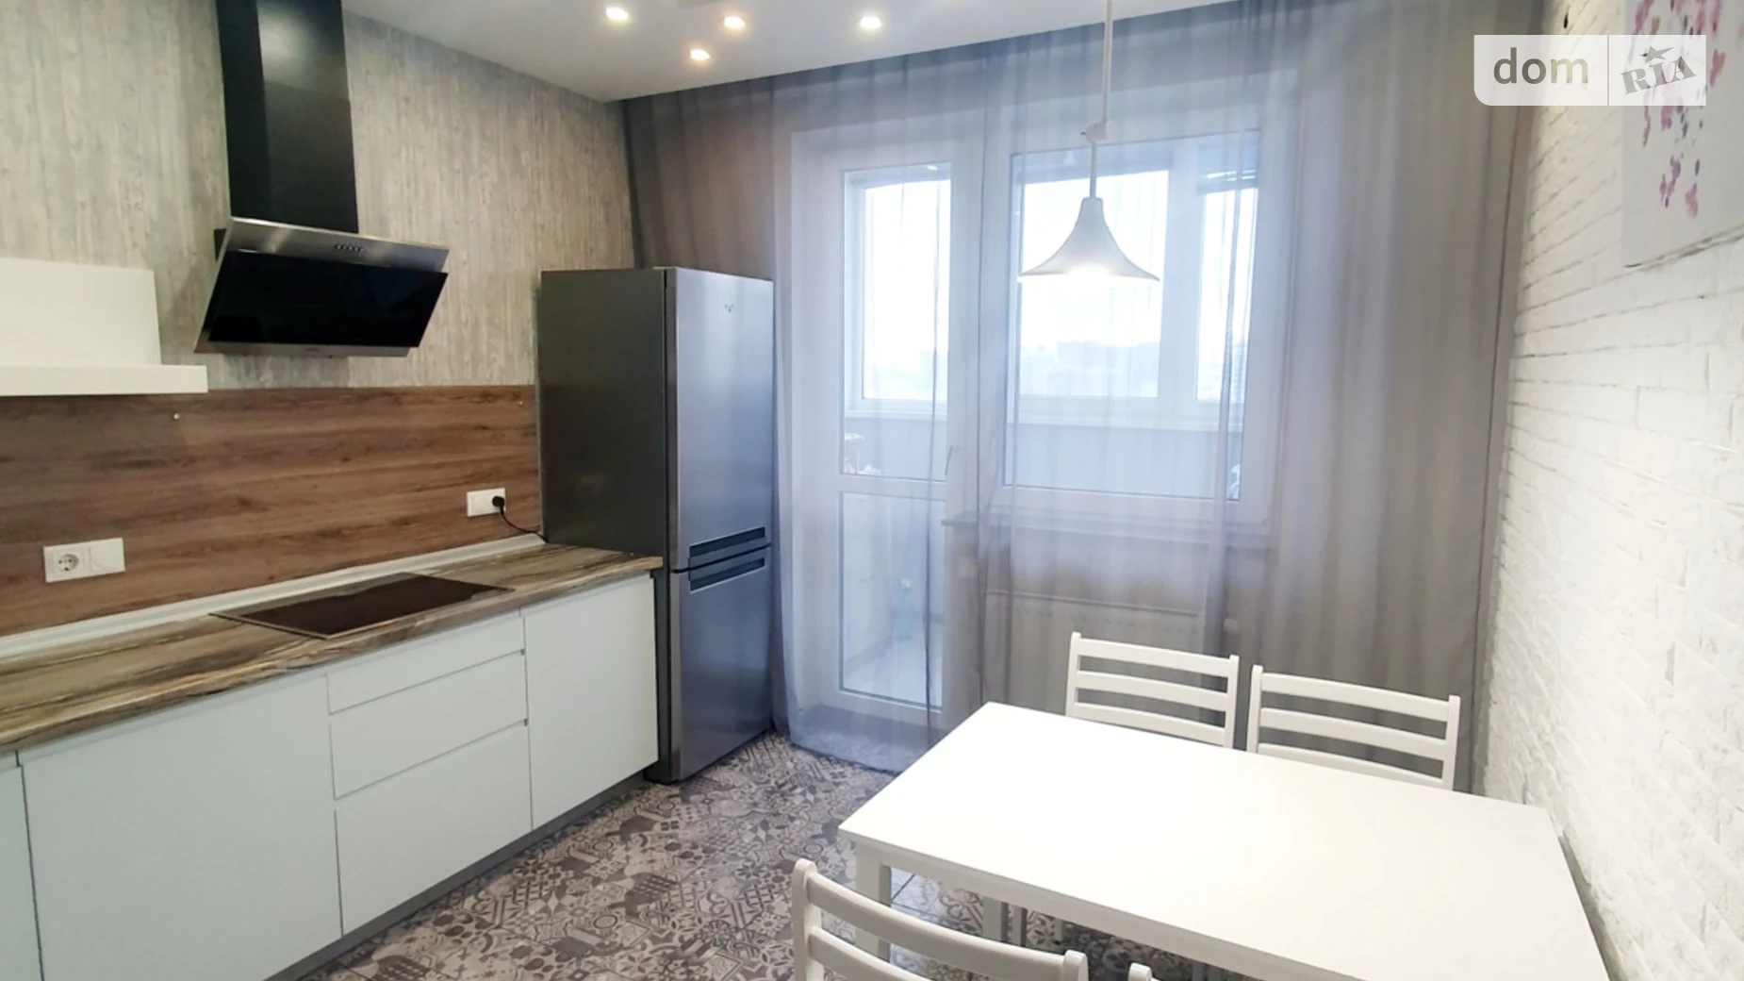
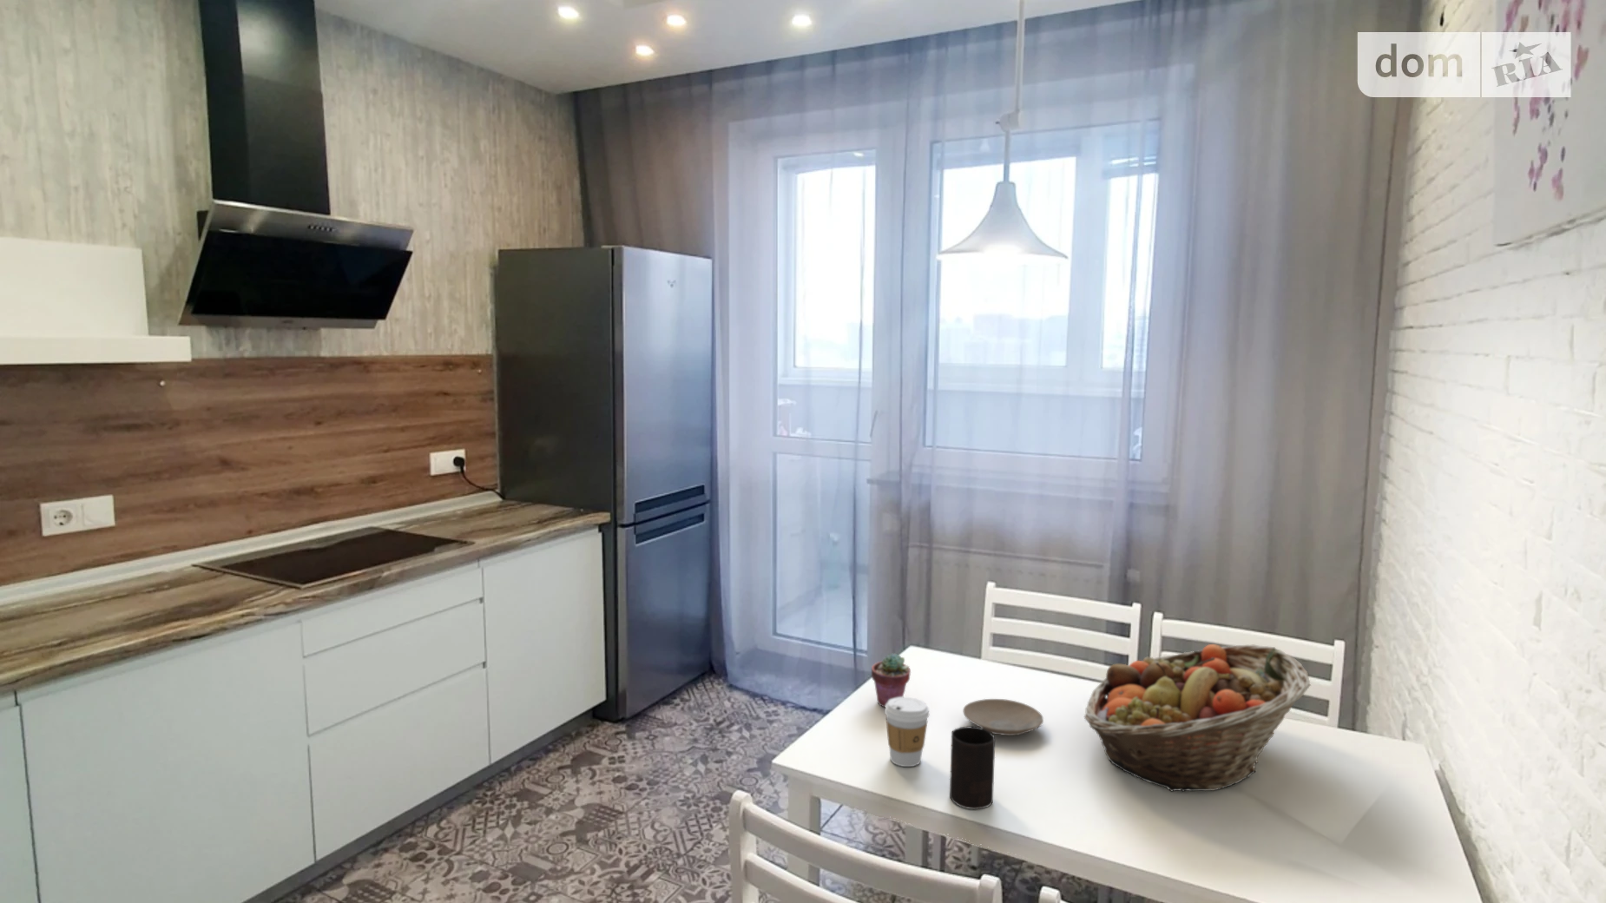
+ cup [949,725,996,810]
+ coffee cup [884,697,930,767]
+ fruit basket [1083,644,1311,792]
+ plate [963,698,1045,737]
+ potted succulent [870,653,911,708]
